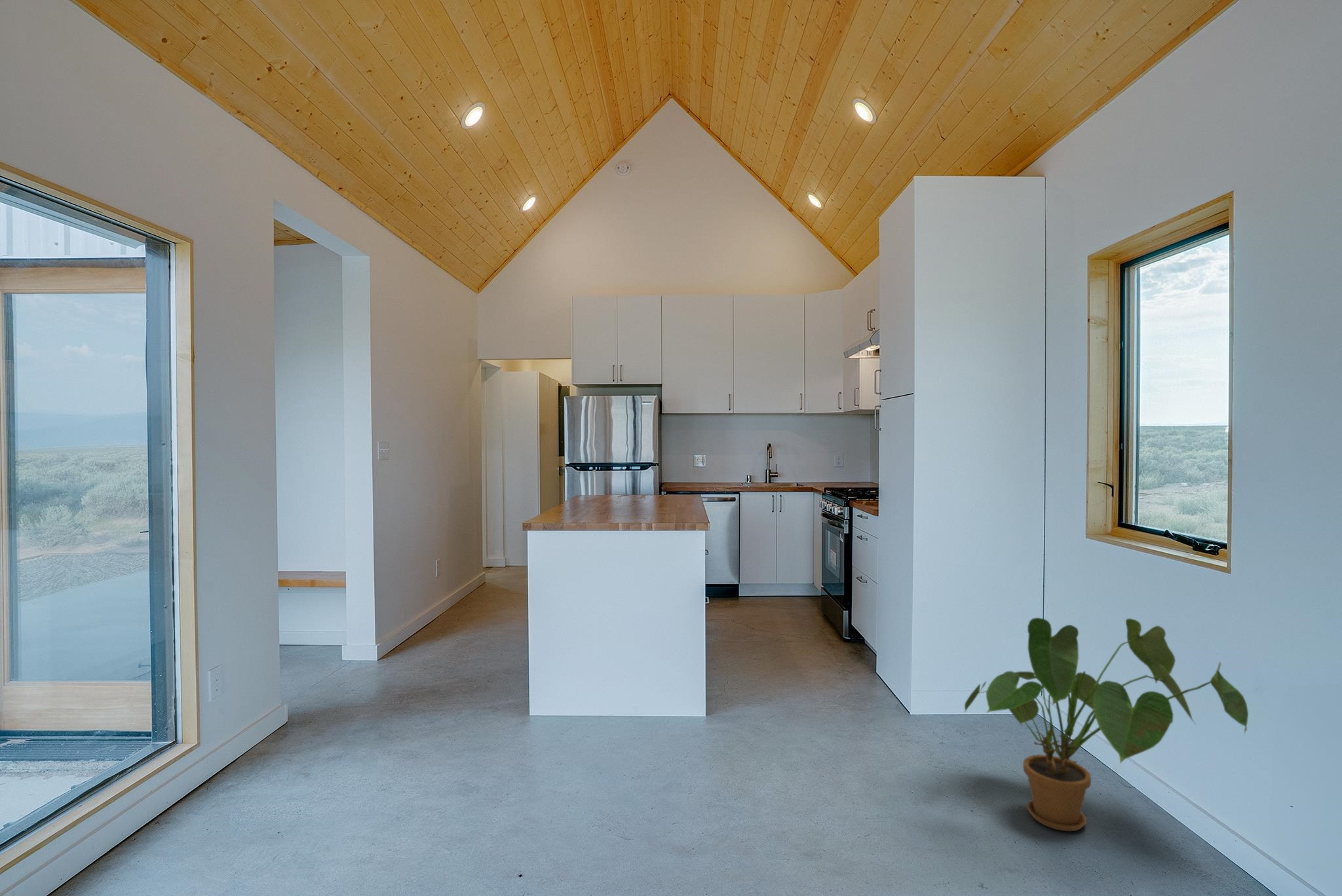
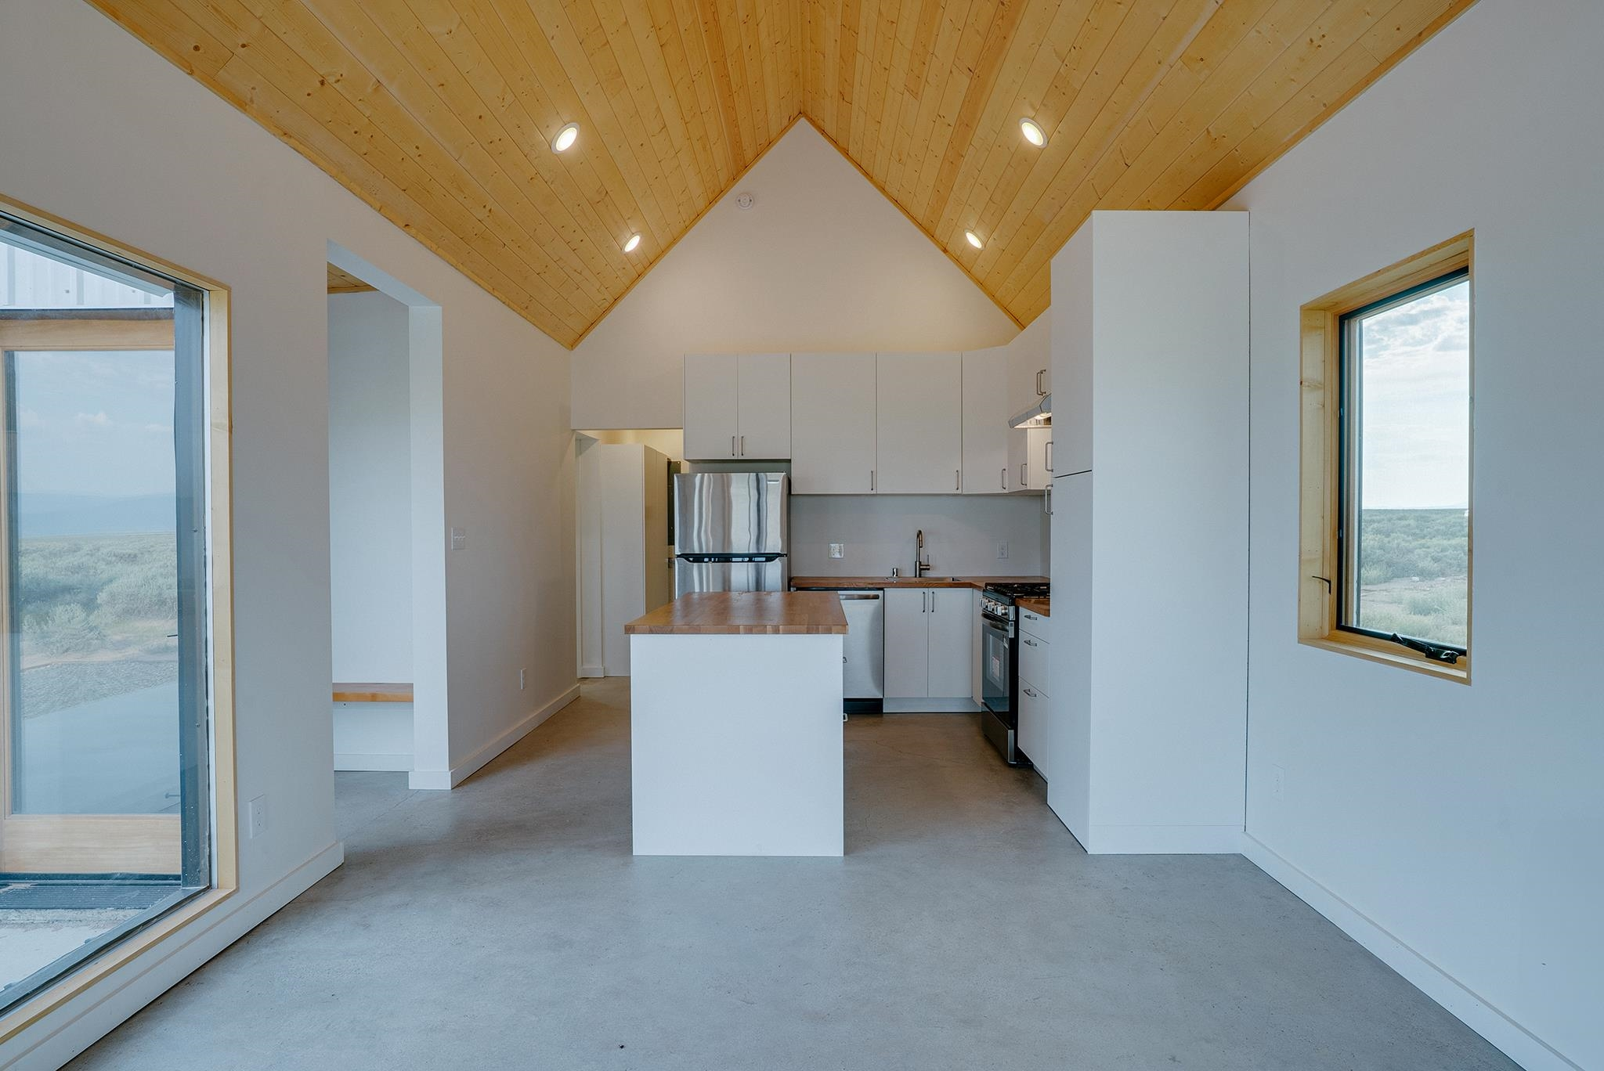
- house plant [963,617,1249,832]
